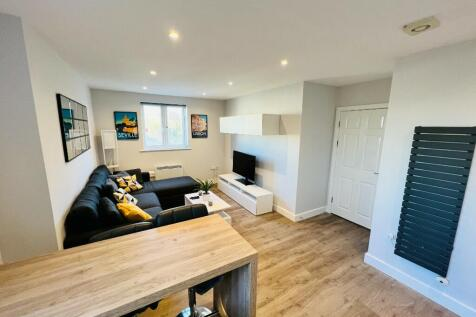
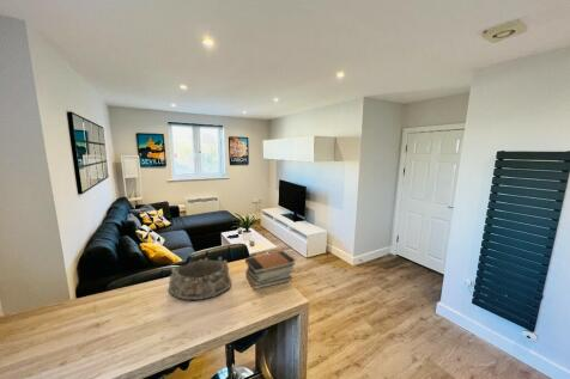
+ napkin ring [168,256,232,301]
+ book stack [244,250,297,291]
